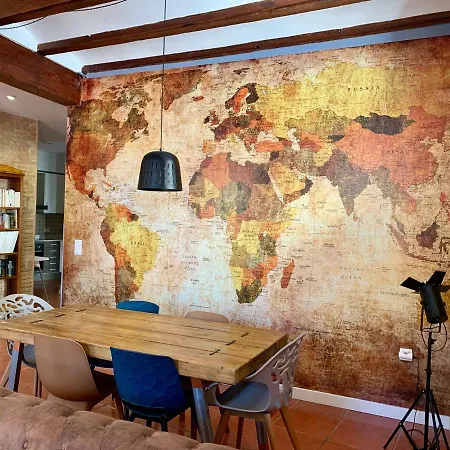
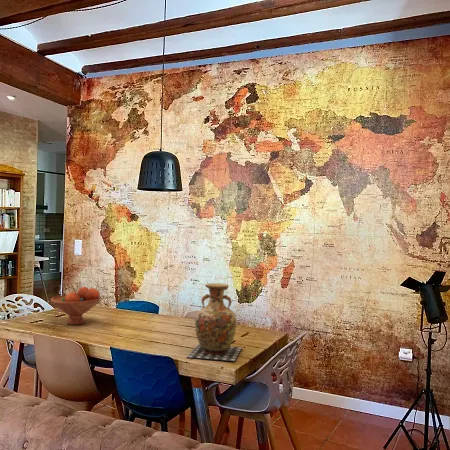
+ fruit bowl [50,286,102,326]
+ vase [186,282,243,362]
